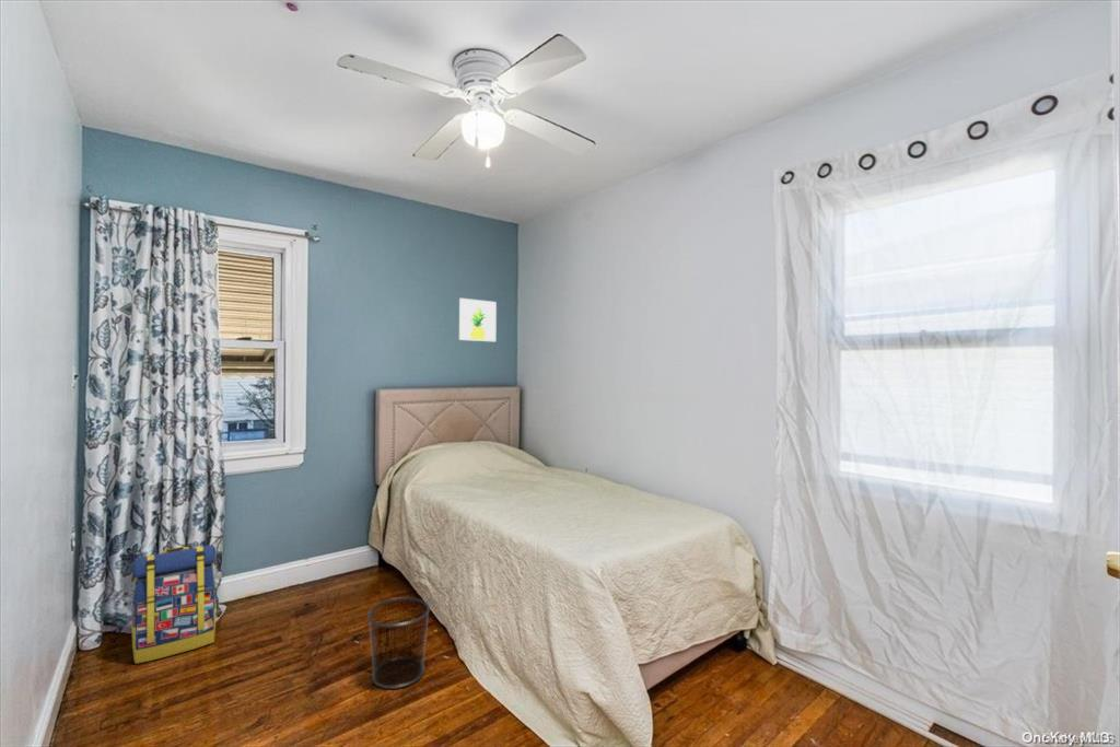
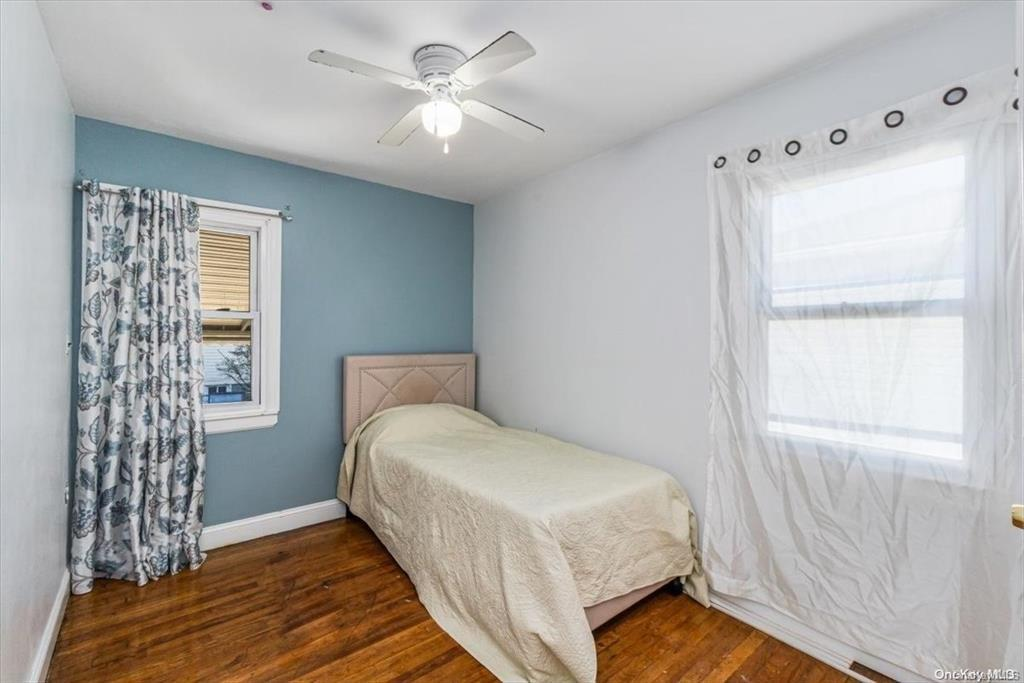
- wall art [458,297,498,342]
- backpack [130,544,218,665]
- waste bin [366,596,431,690]
